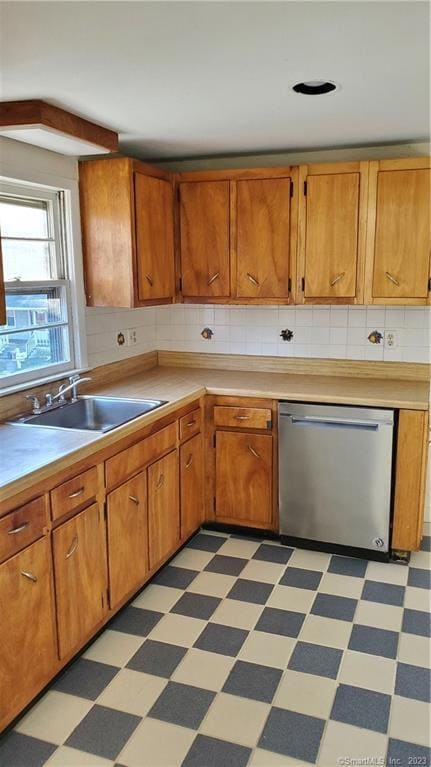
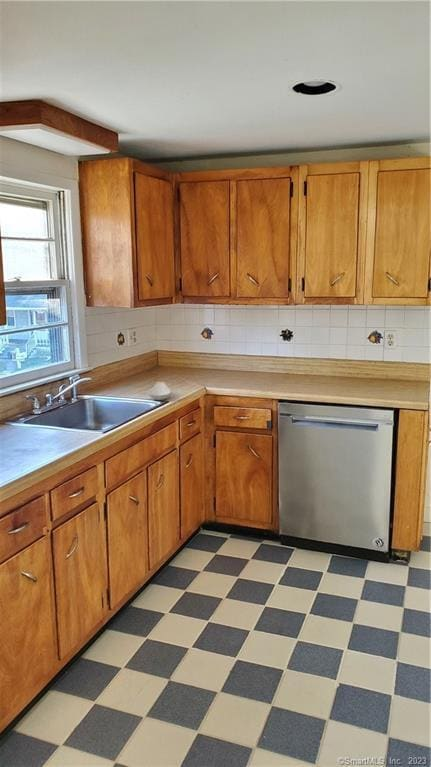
+ spoon rest [148,381,172,401]
